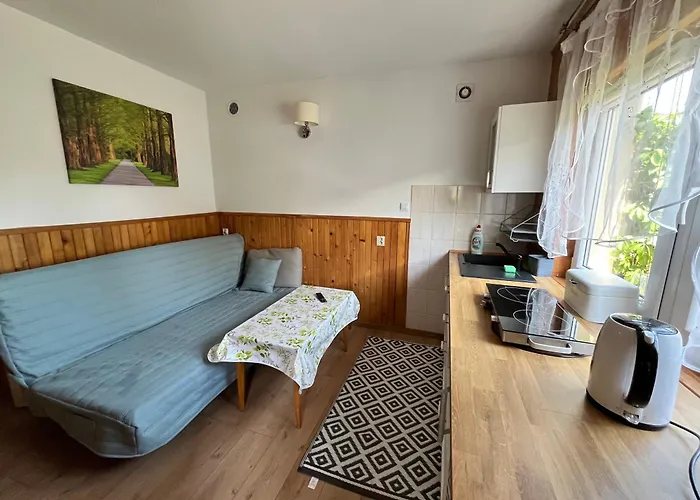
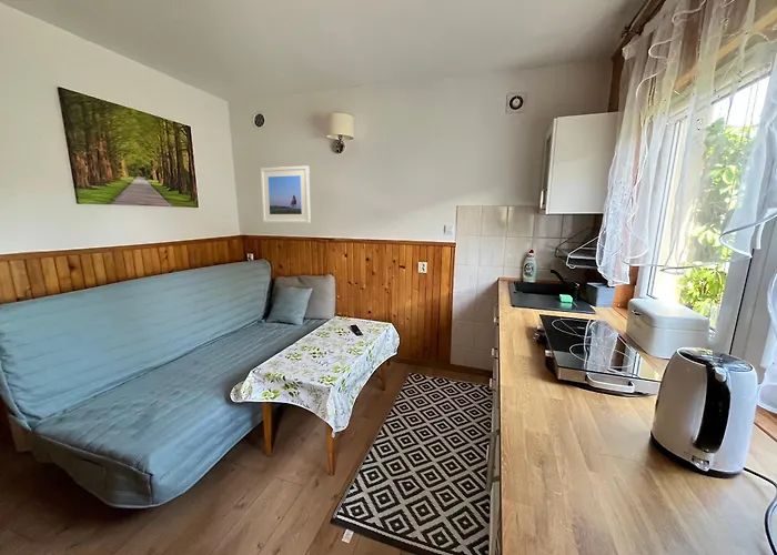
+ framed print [260,164,312,224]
